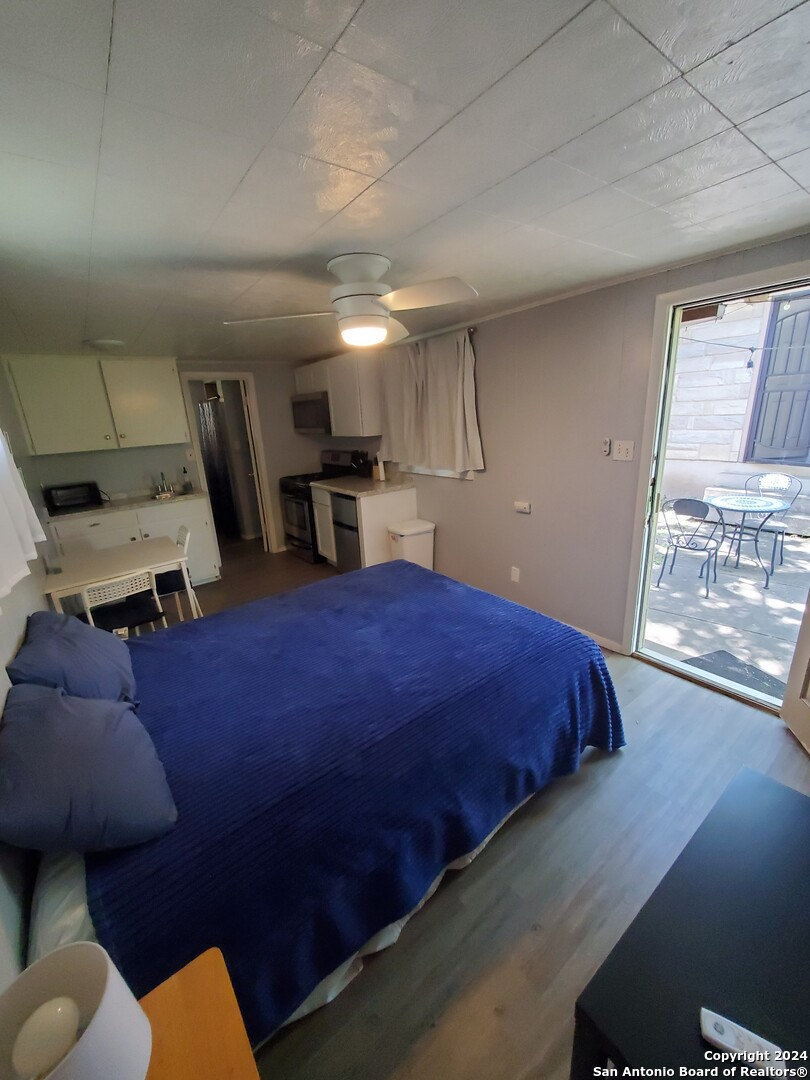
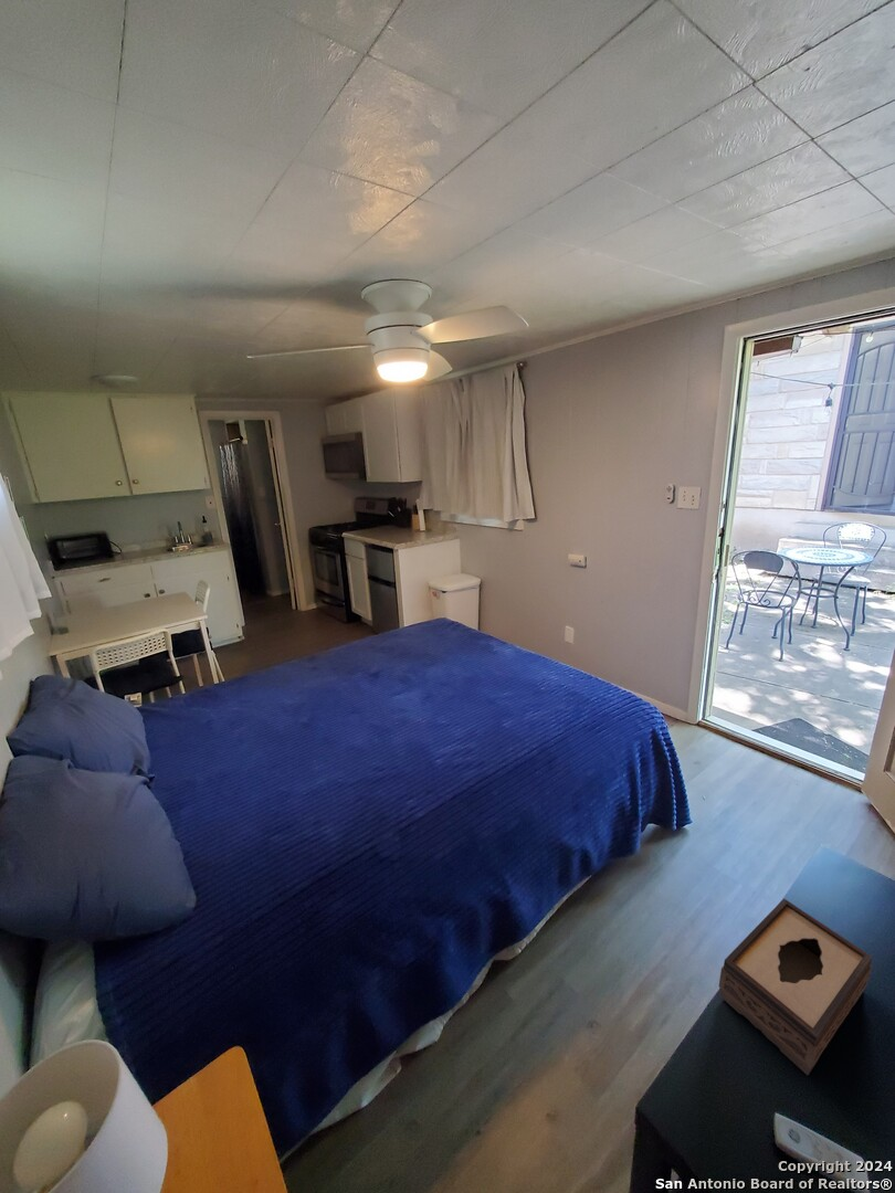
+ tissue box [718,897,873,1076]
